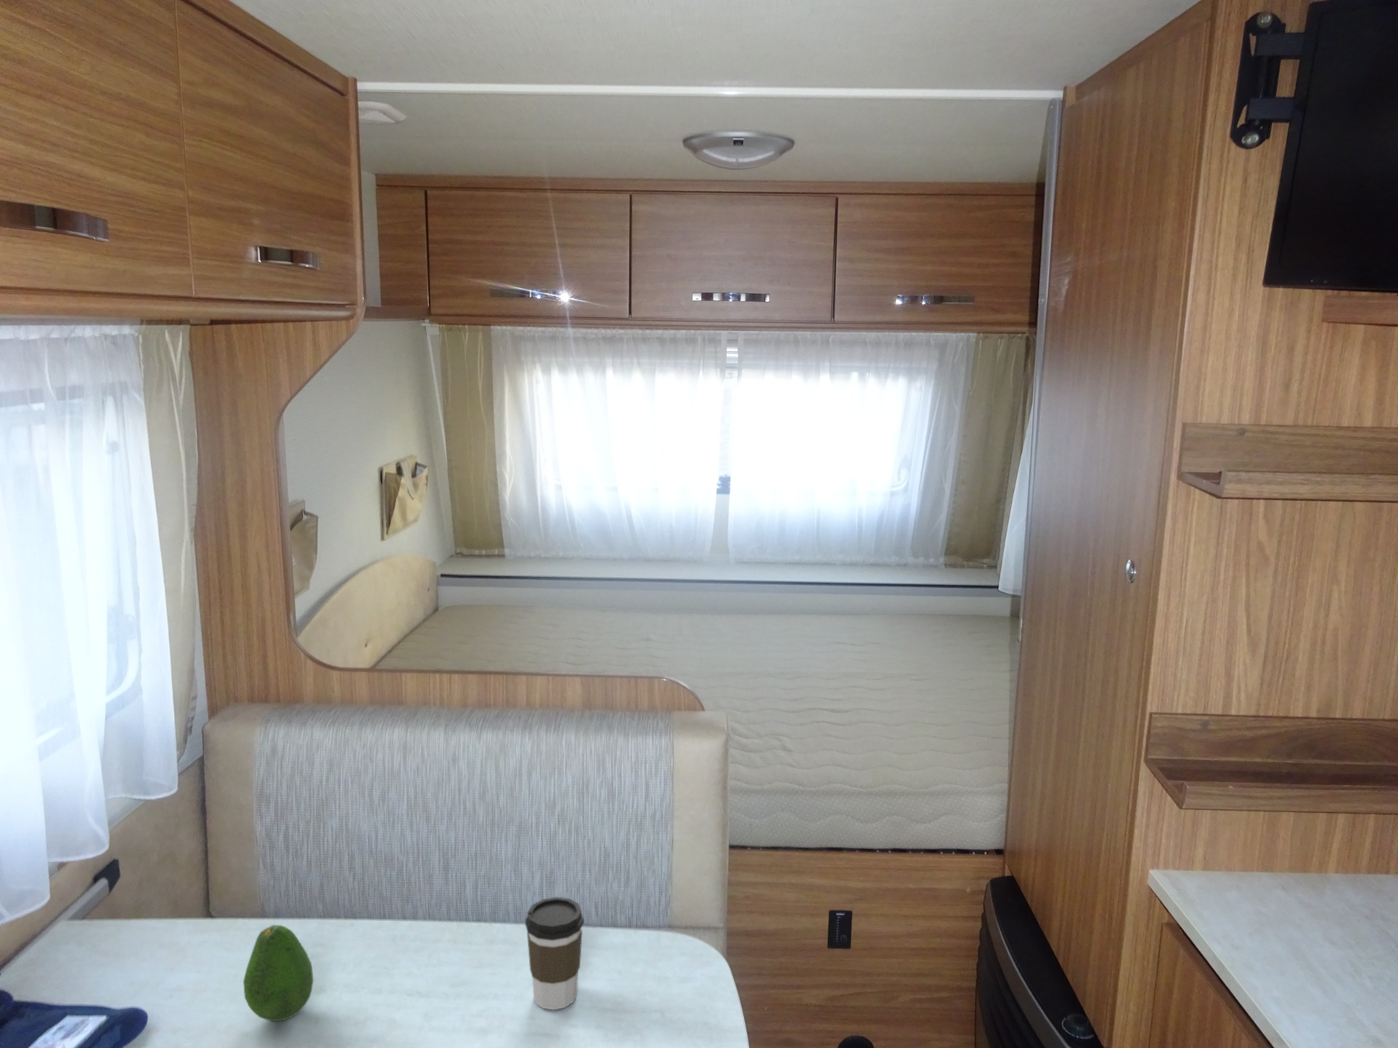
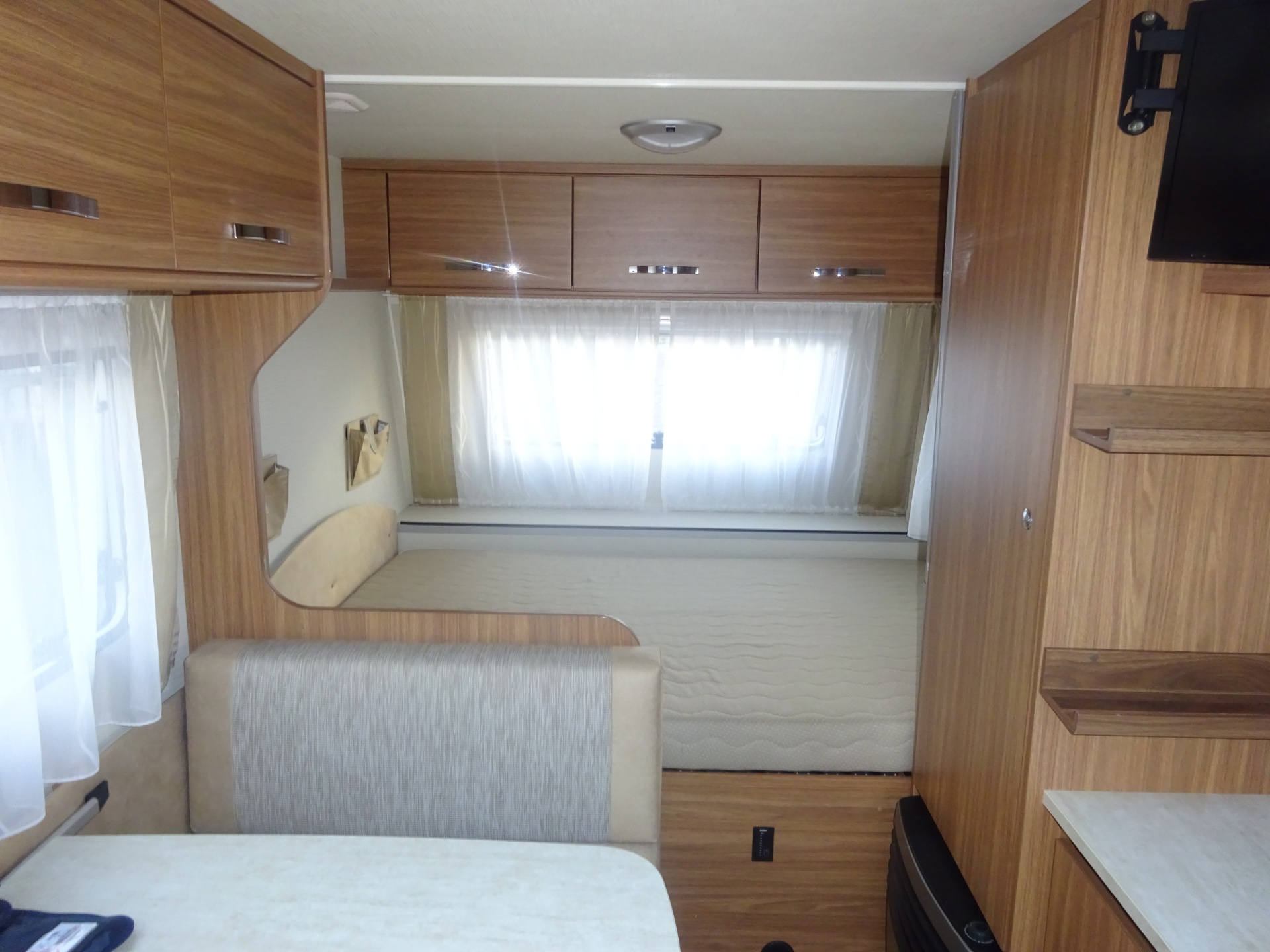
- coffee cup [524,896,585,1011]
- fruit [242,925,315,1022]
